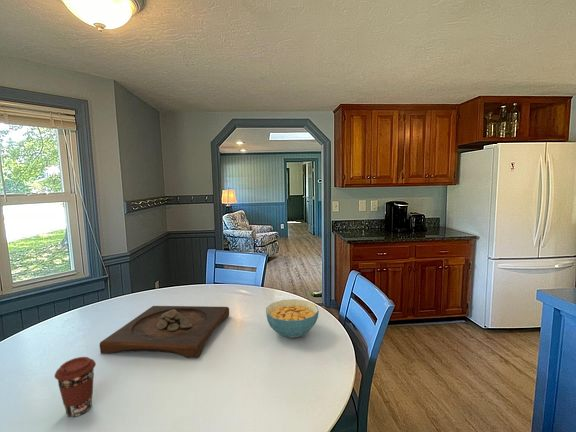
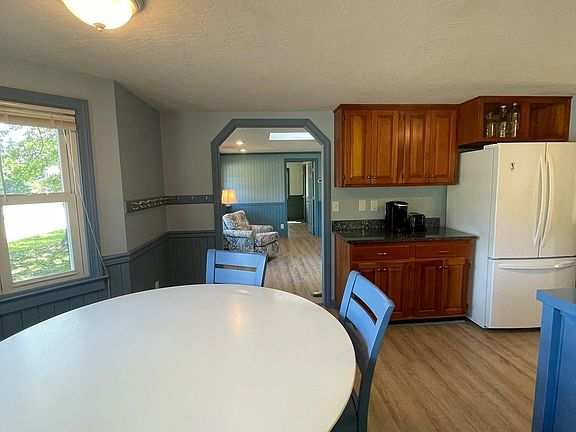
- cereal bowl [265,298,320,339]
- wooden tray [99,305,230,359]
- coffee cup [54,356,97,418]
